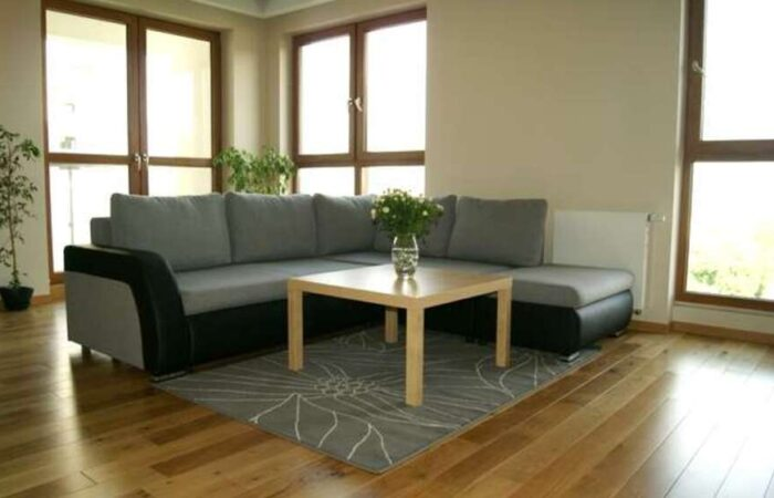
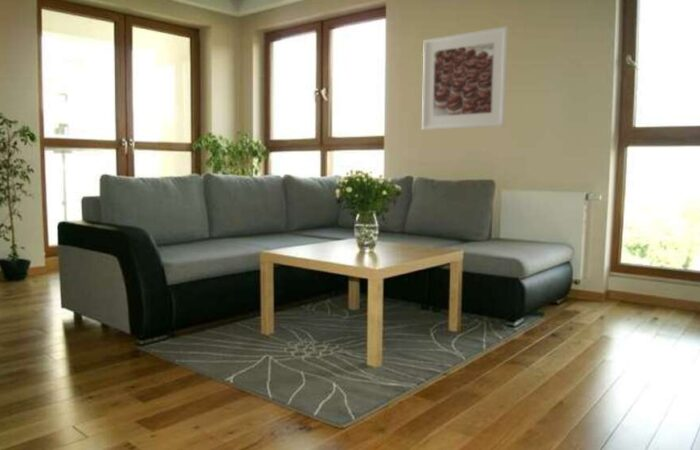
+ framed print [421,25,509,131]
